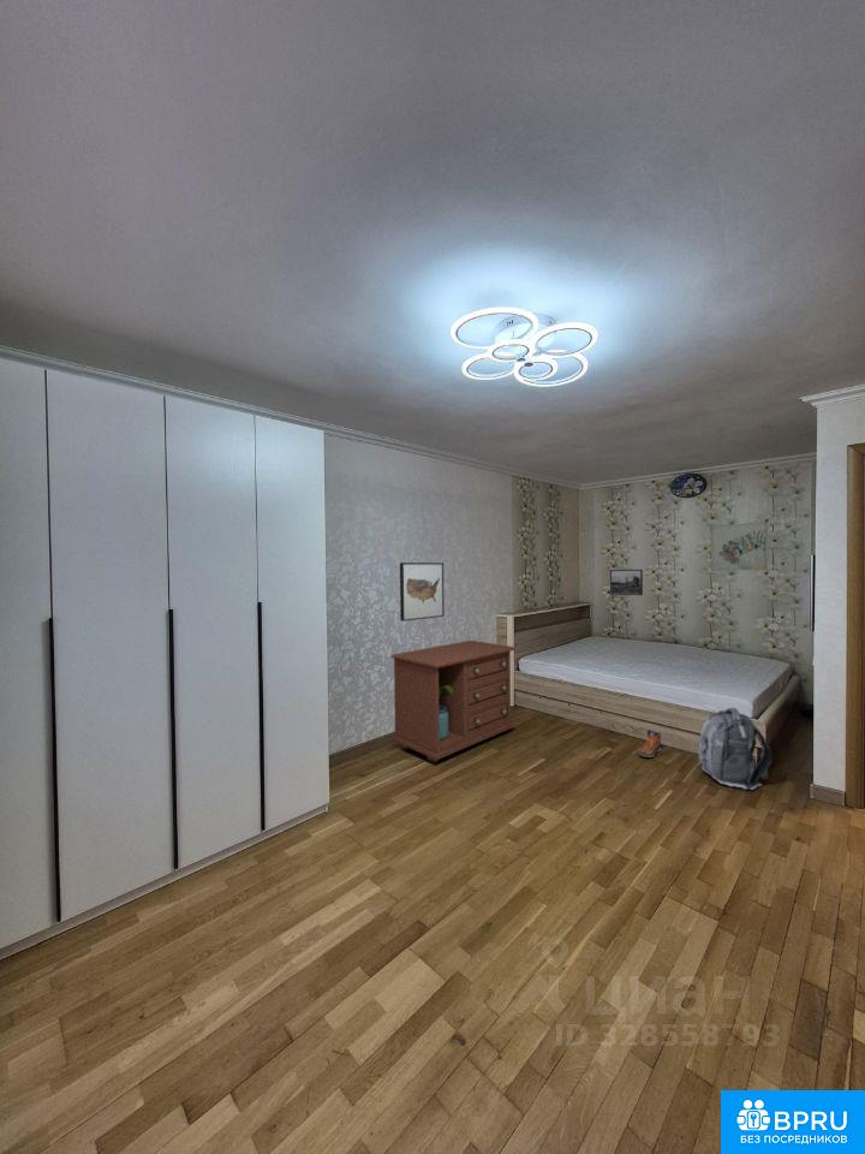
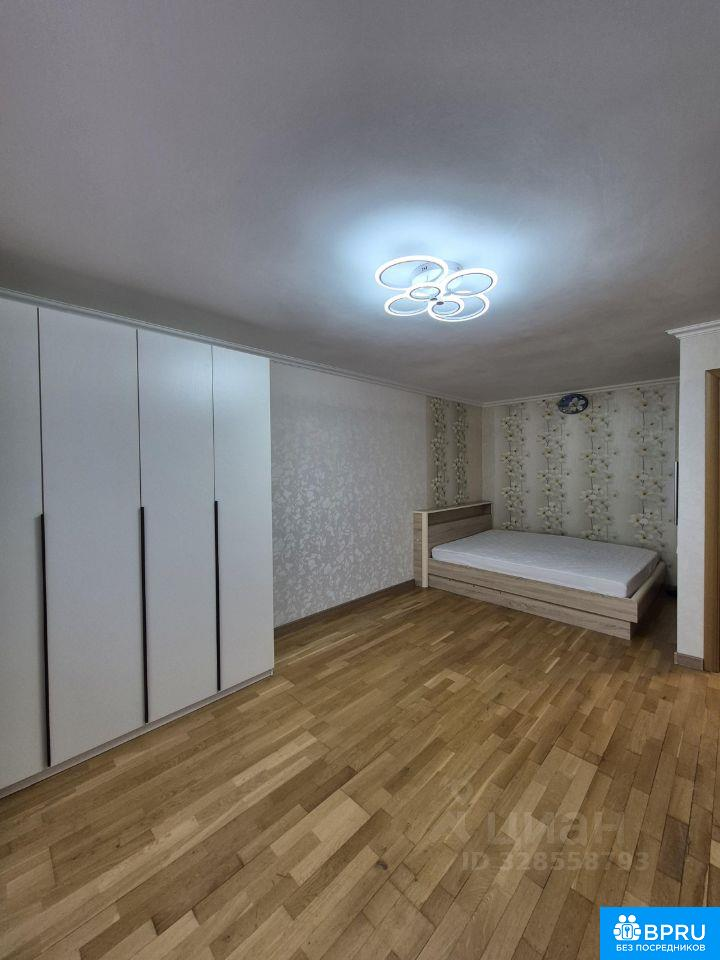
- wall art [399,561,446,623]
- wall art [710,521,769,572]
- sneaker [637,728,663,759]
- backpack [697,707,772,791]
- dresser [390,640,517,763]
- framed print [609,569,644,596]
